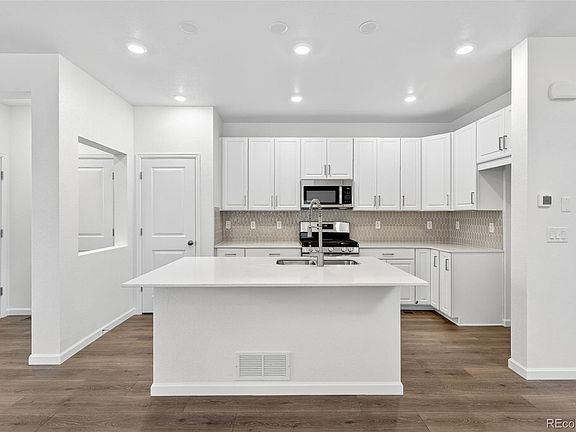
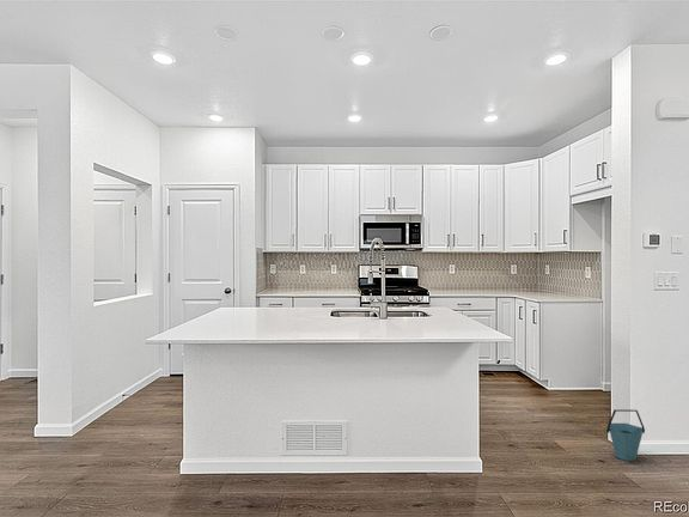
+ bucket [605,408,646,462]
